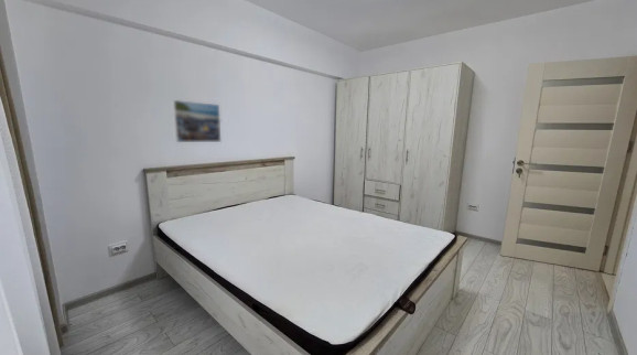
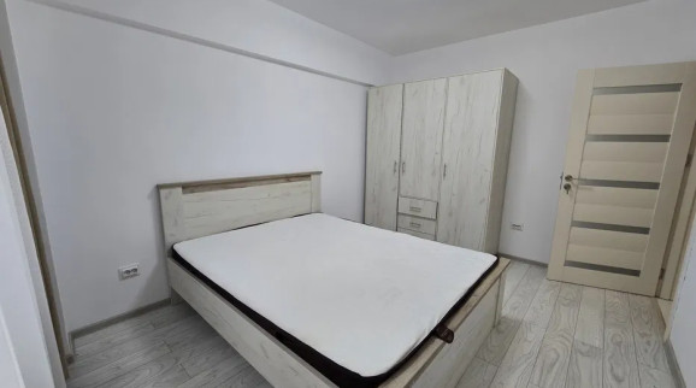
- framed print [171,99,222,143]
